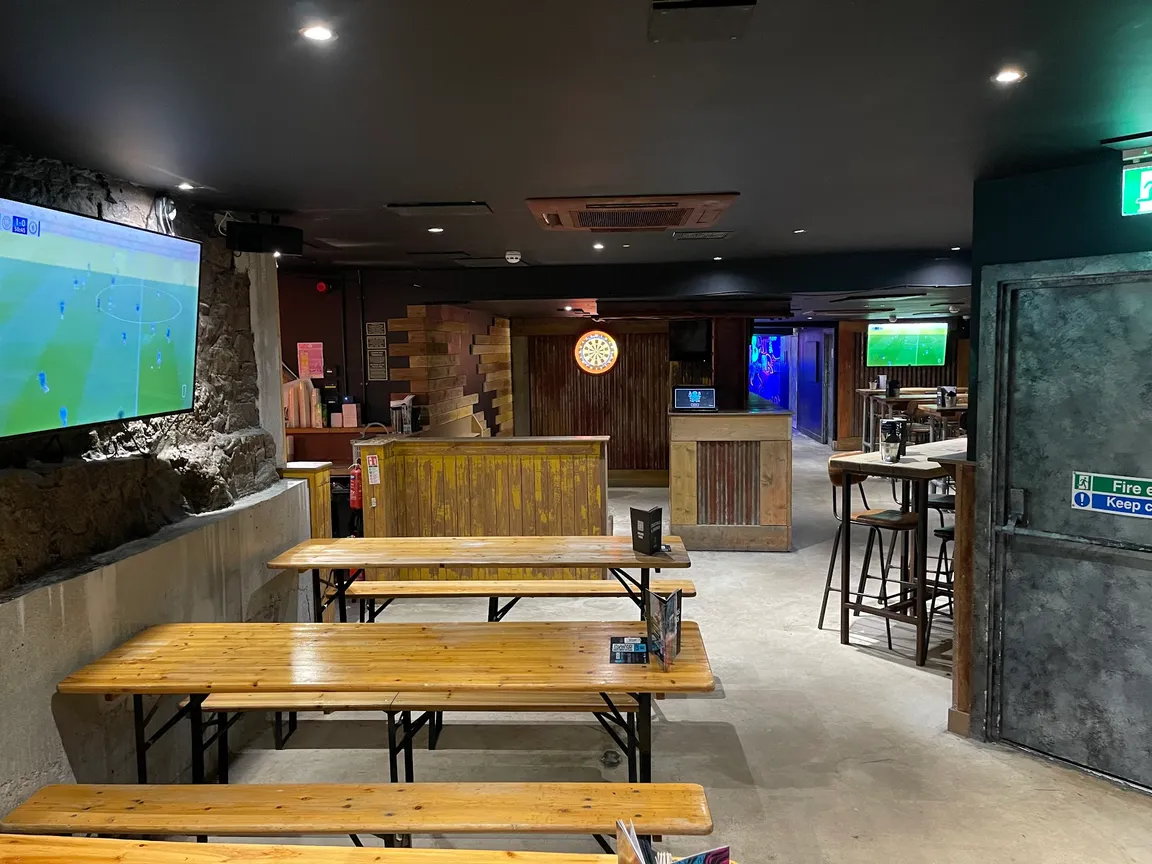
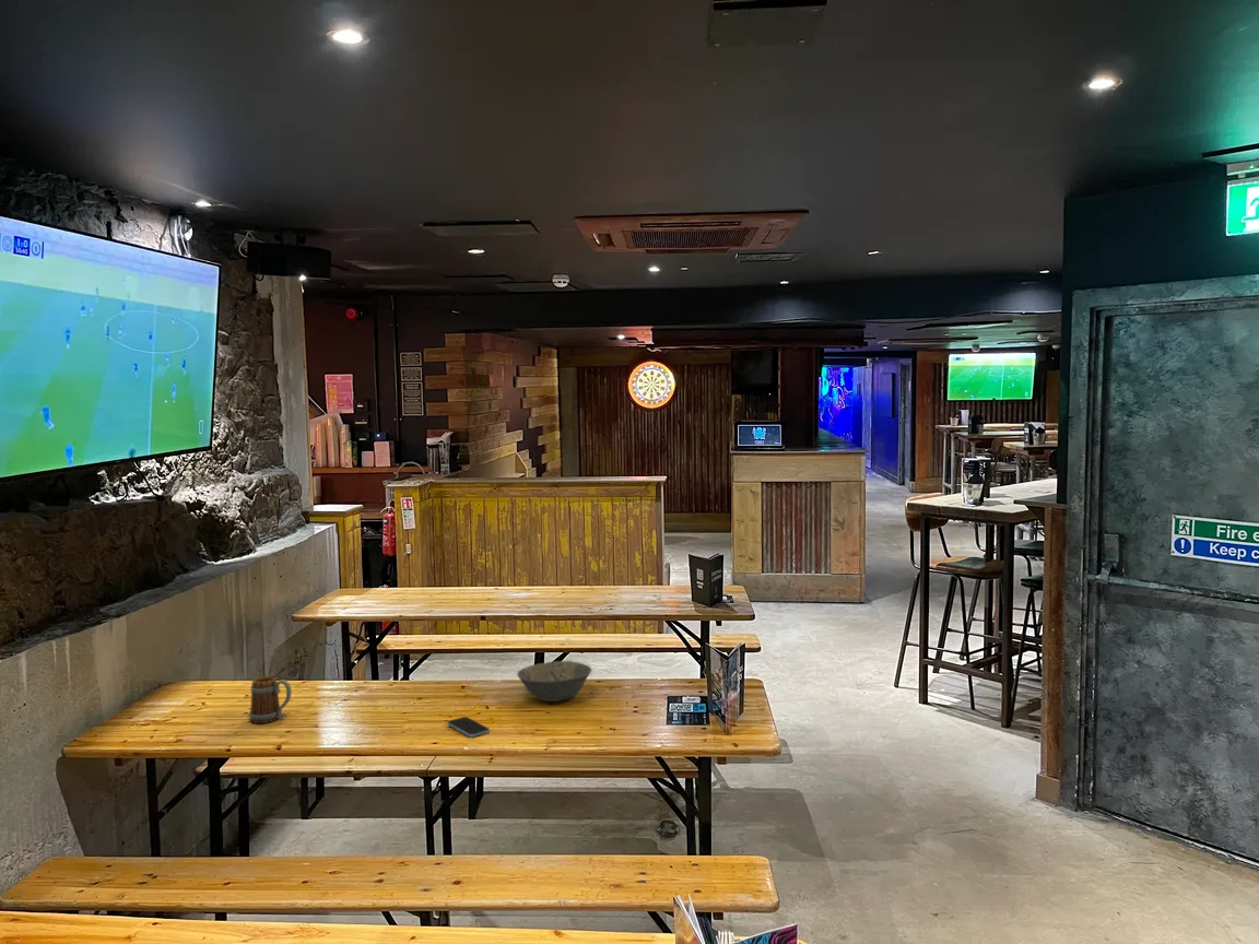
+ beer mug [248,675,292,724]
+ smartphone [446,716,491,738]
+ bowl [516,660,592,703]
